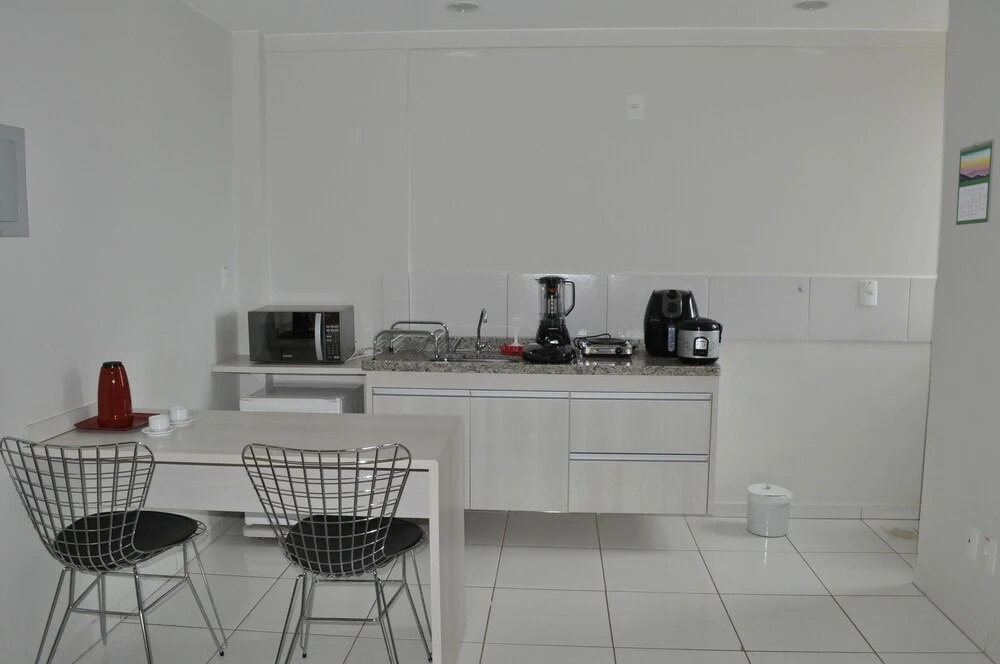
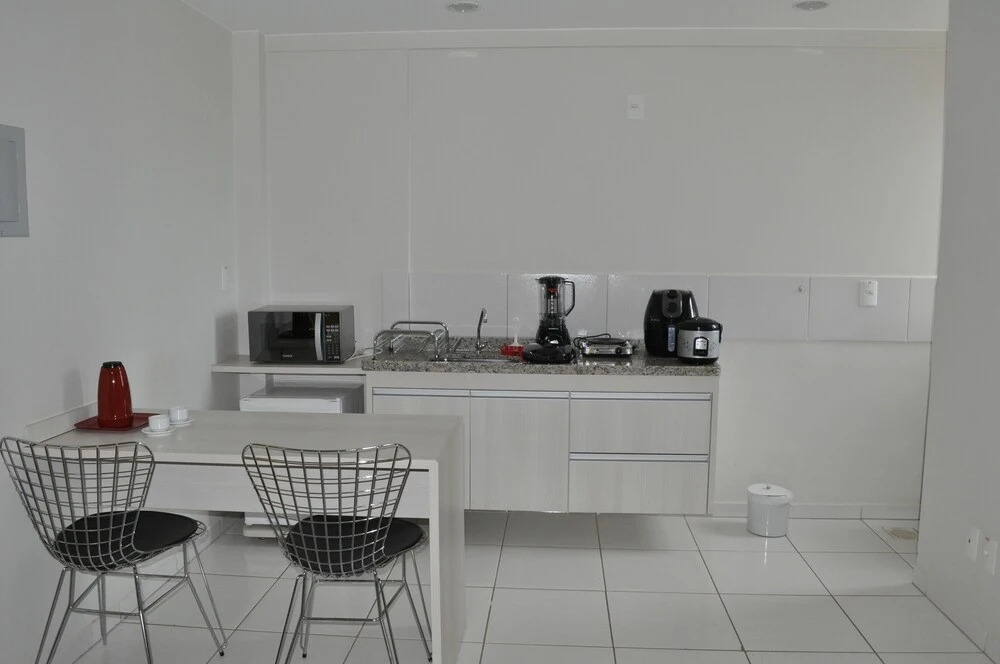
- calendar [955,138,995,226]
